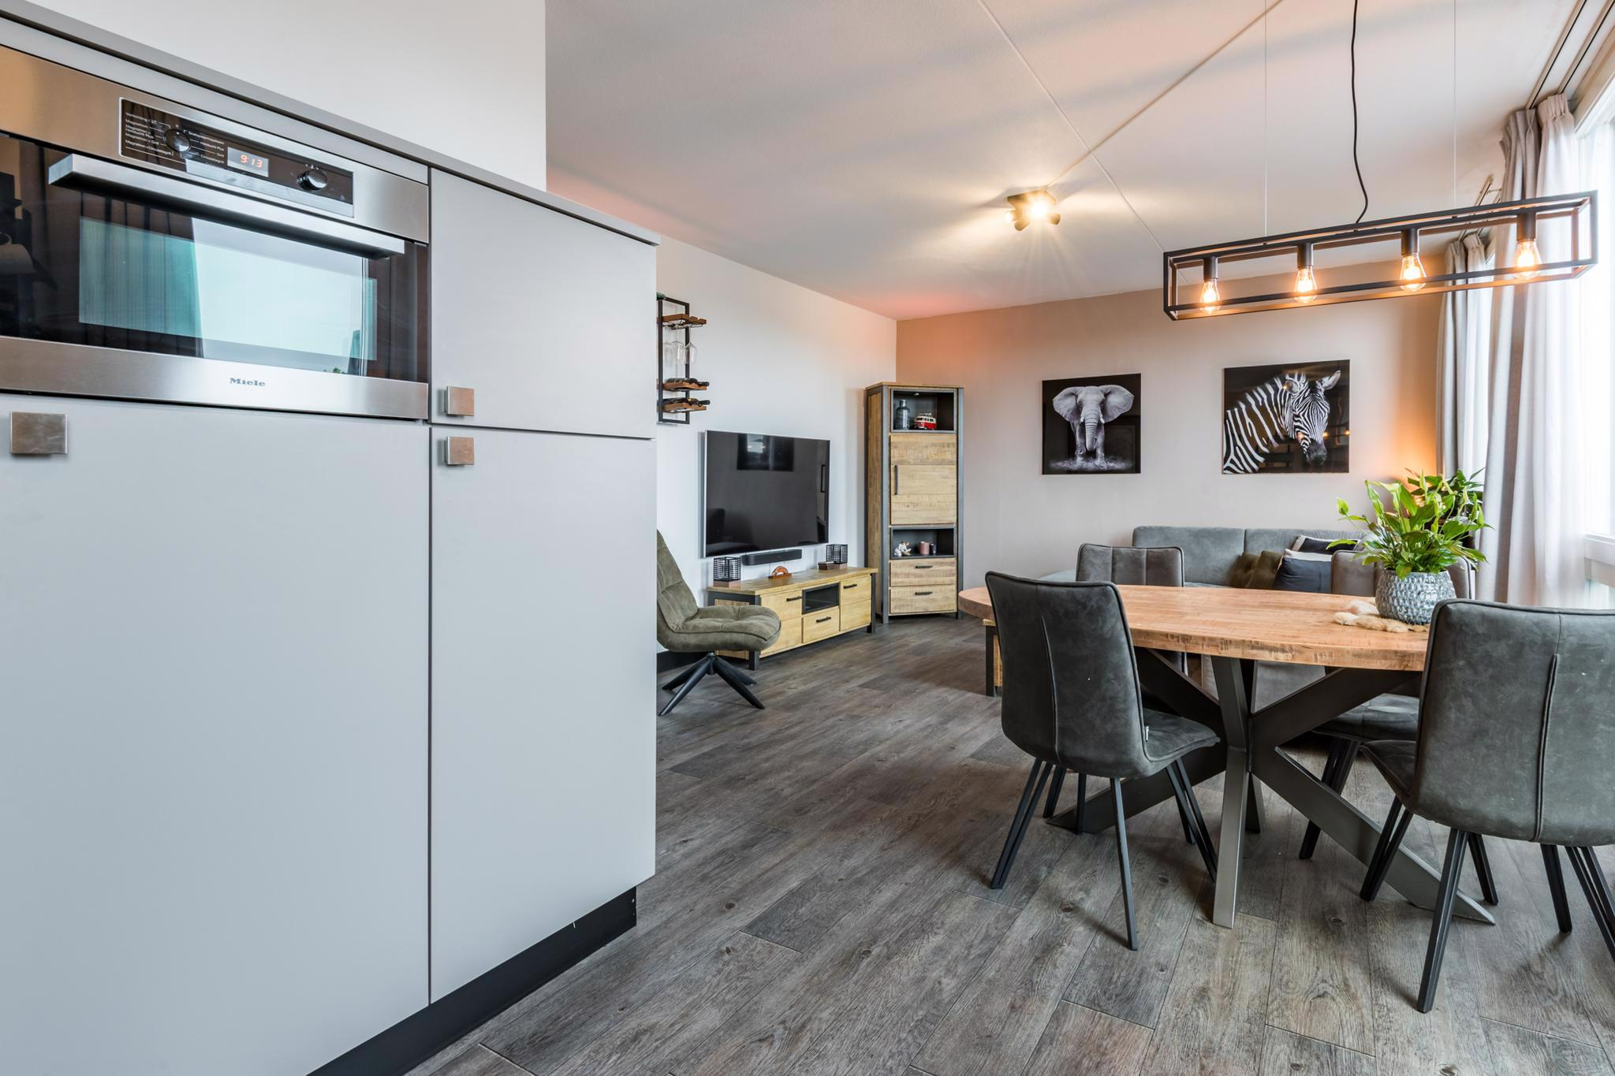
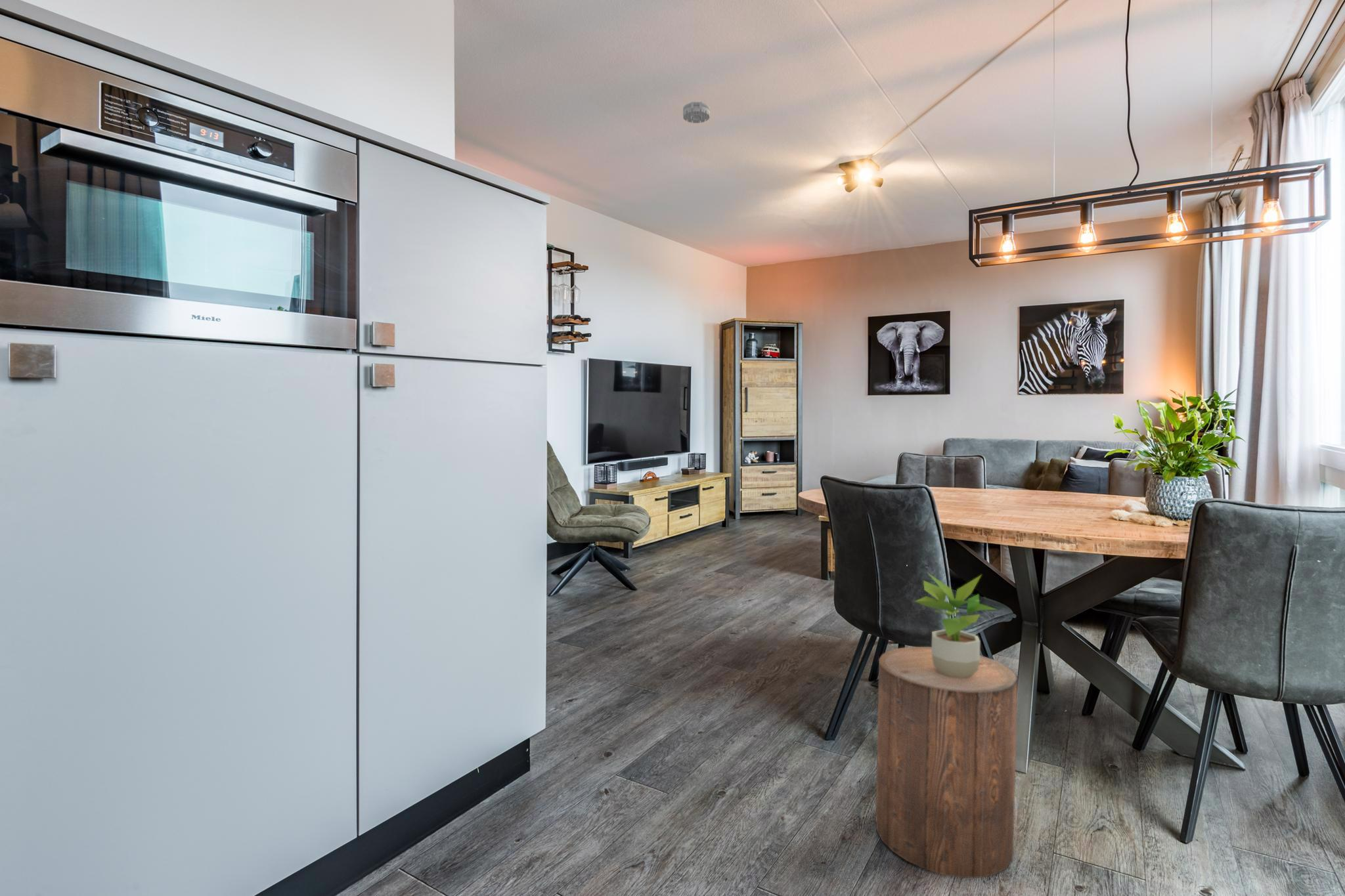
+ smoke detector [682,101,711,124]
+ stool [875,646,1019,878]
+ potted plant [912,572,998,679]
